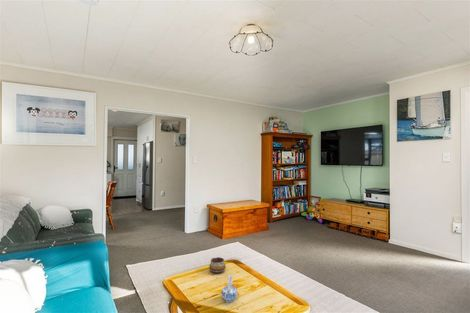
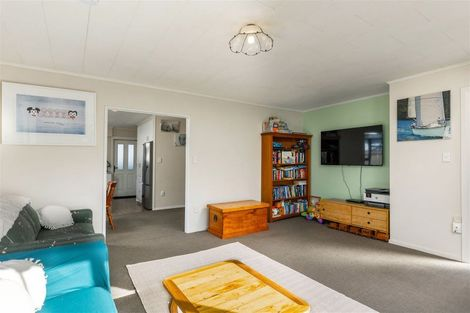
- decorative bowl [208,256,227,275]
- ceramic pitcher [220,273,239,303]
